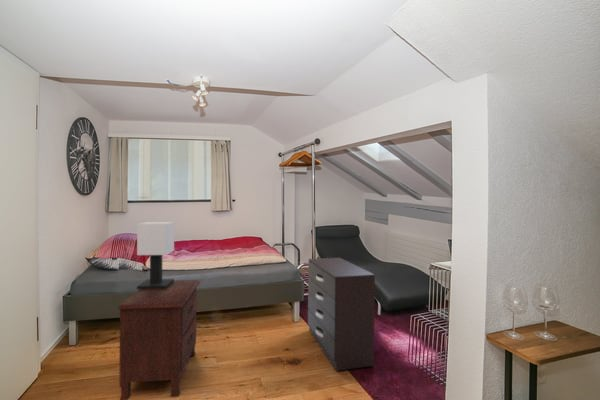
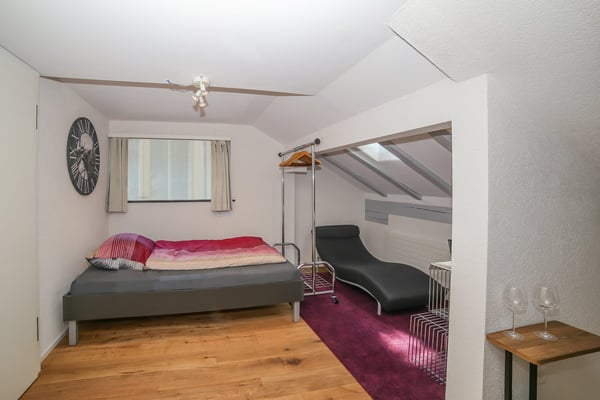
- nightstand [117,279,201,400]
- dresser [307,257,376,372]
- table lamp [136,221,175,290]
